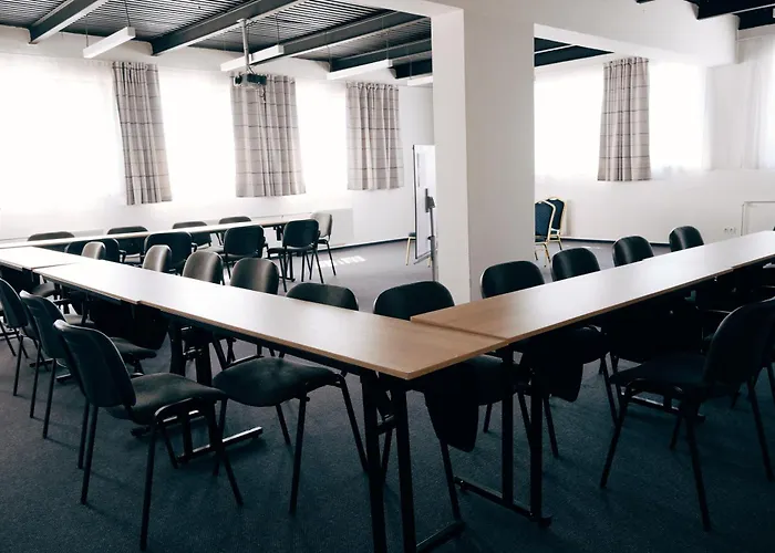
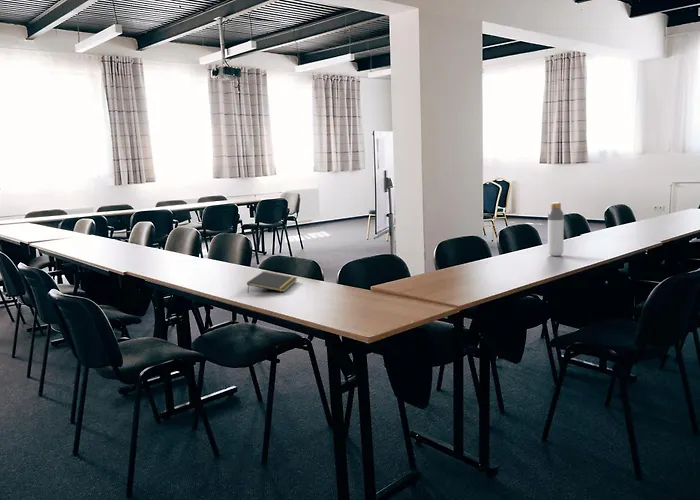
+ bottle [547,201,565,257]
+ notepad [246,270,298,293]
